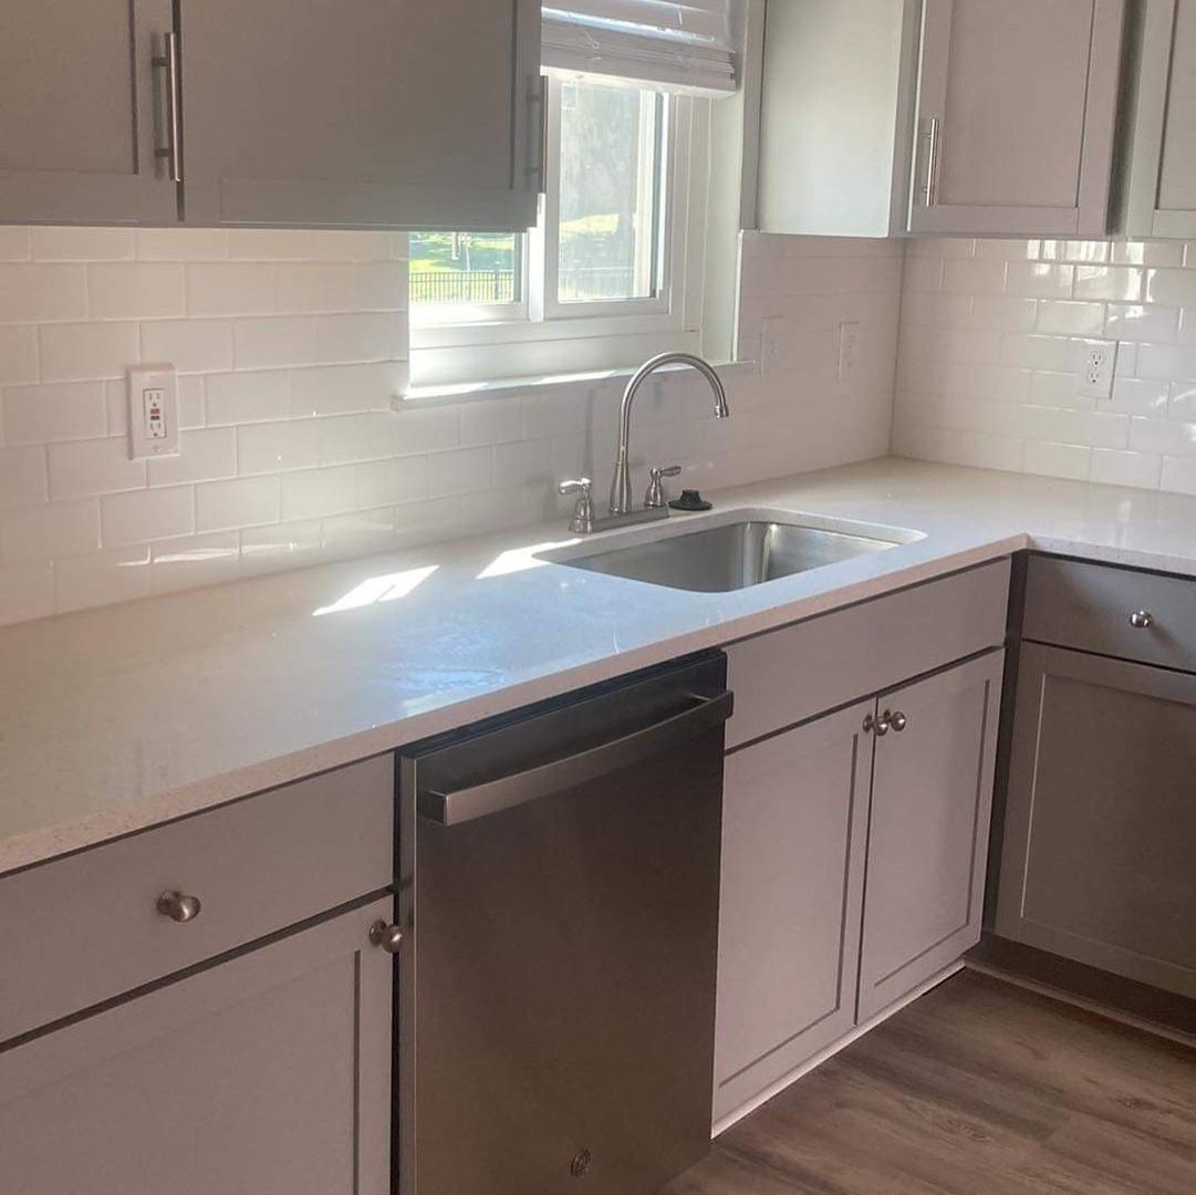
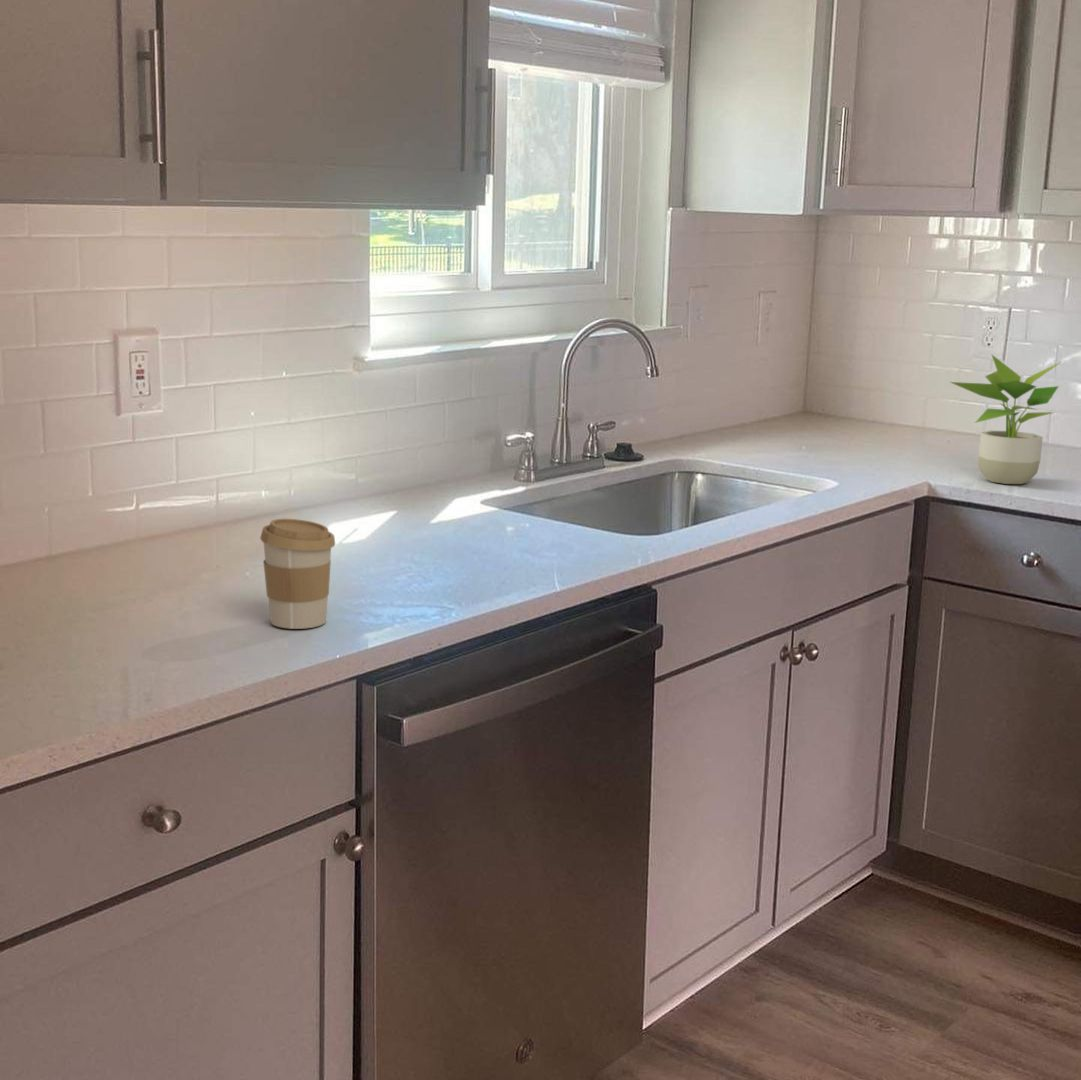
+ coffee cup [259,518,336,630]
+ potted plant [949,353,1063,485]
